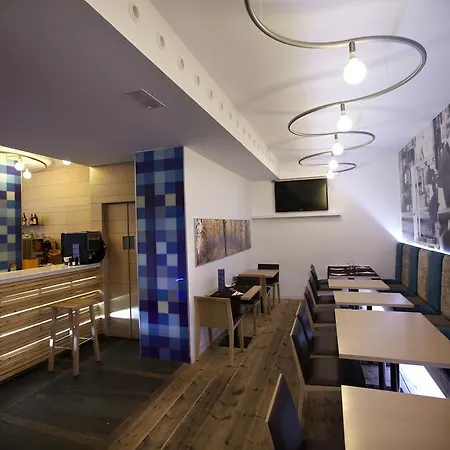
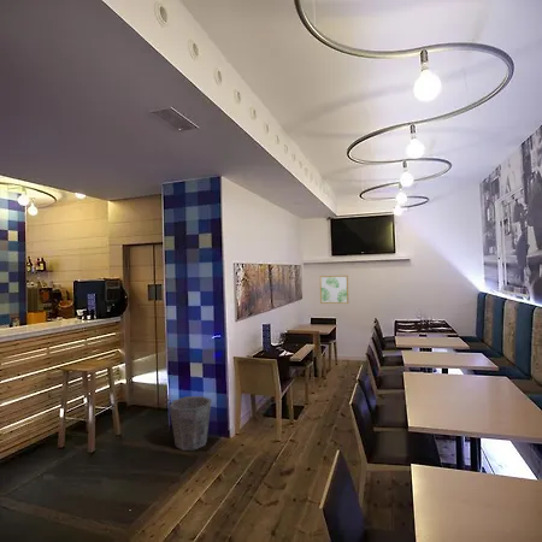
+ wall art [319,275,349,305]
+ waste bin [167,395,212,452]
